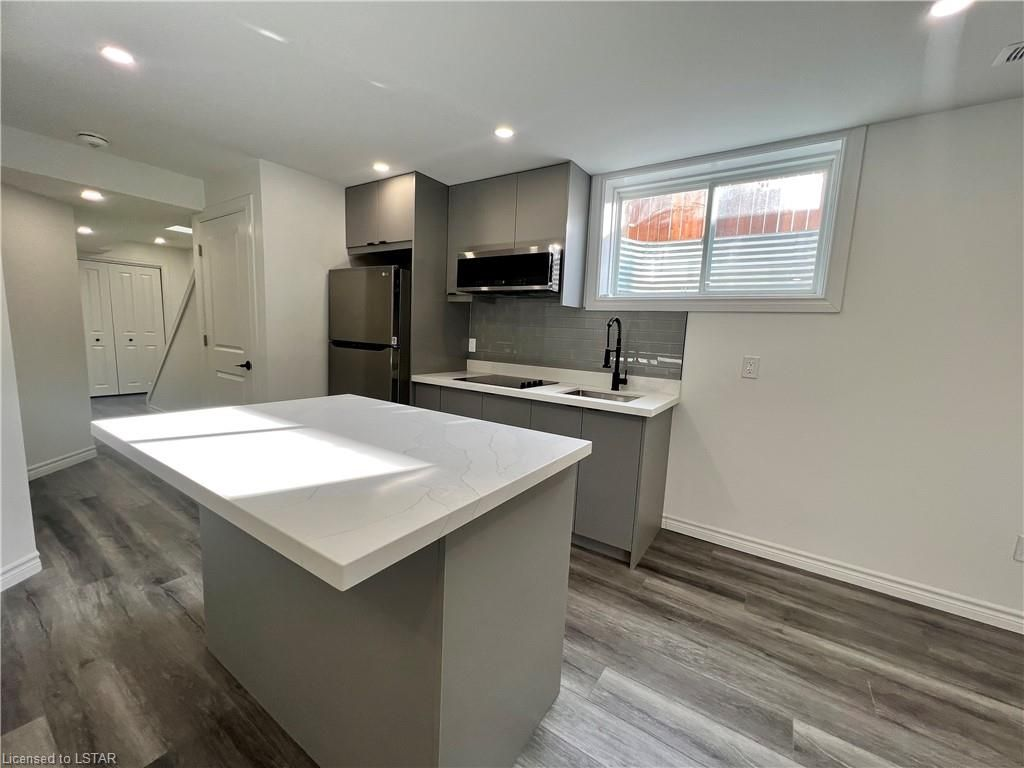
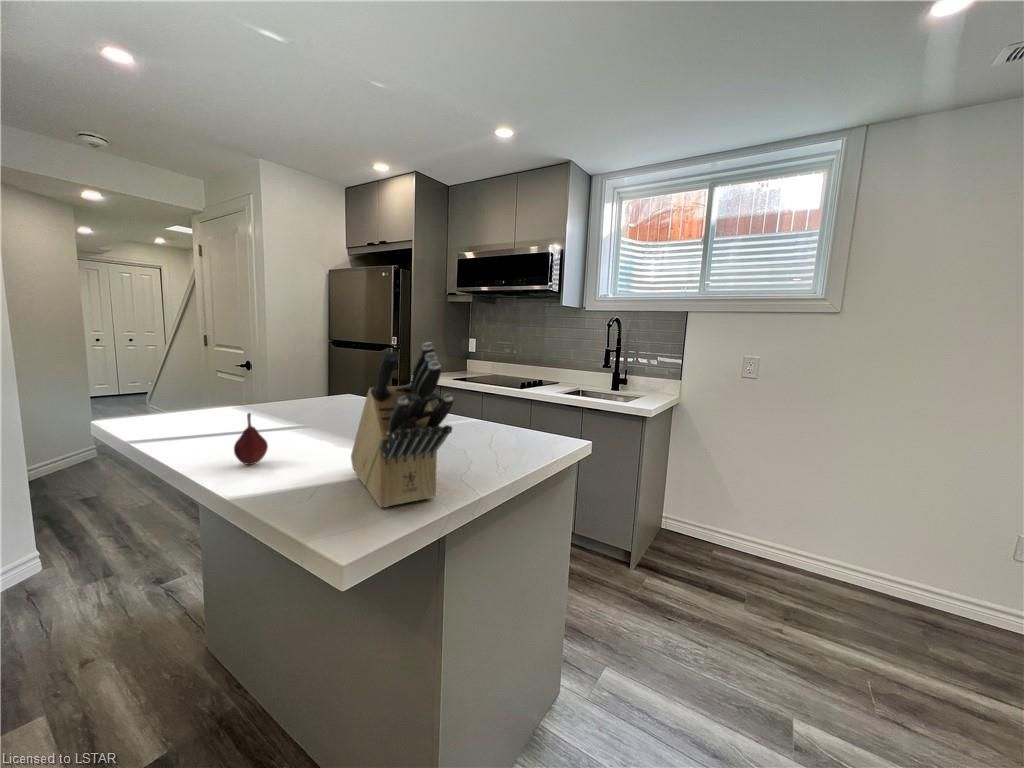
+ fruit [233,412,269,466]
+ knife block [350,341,454,508]
